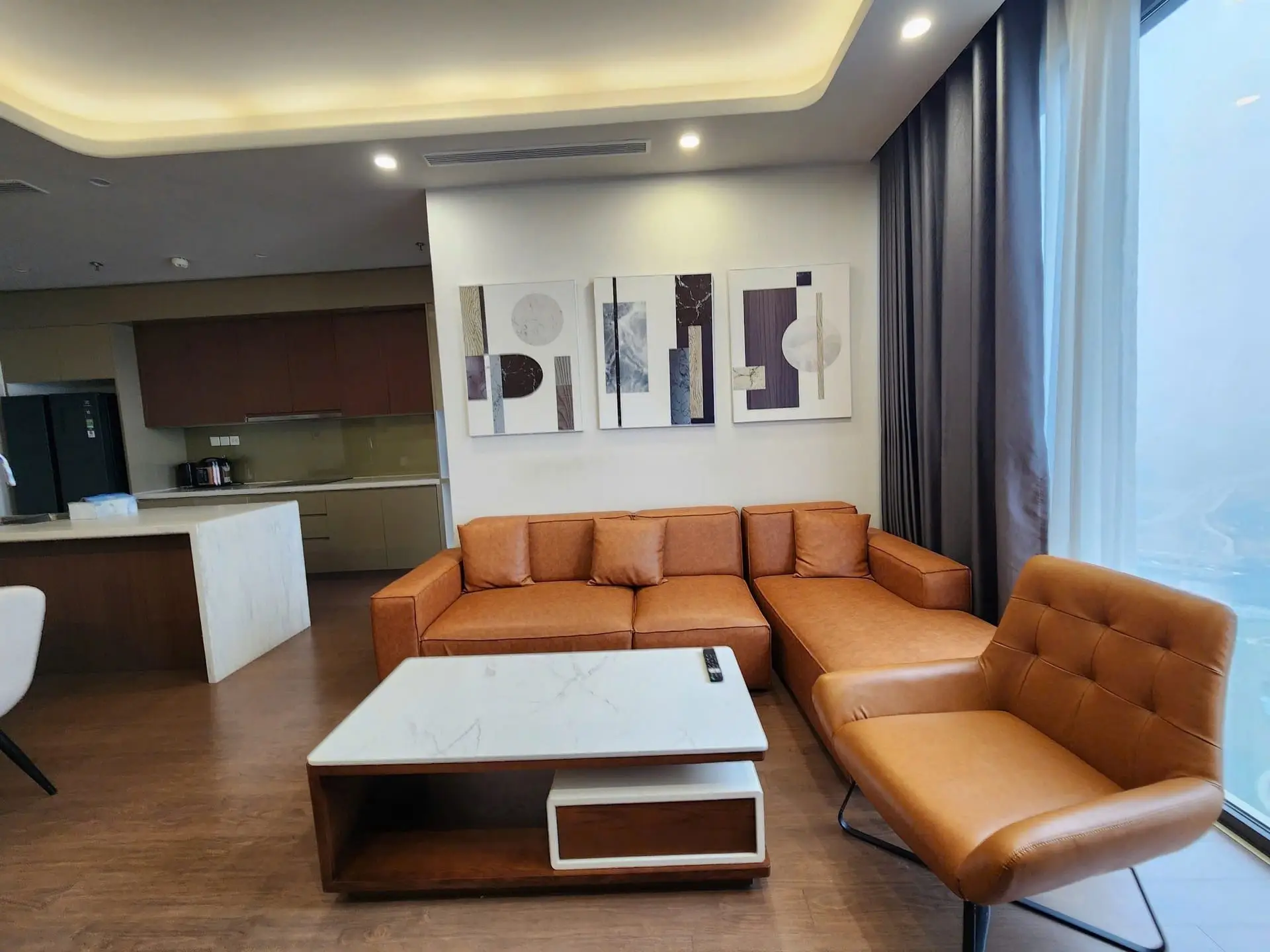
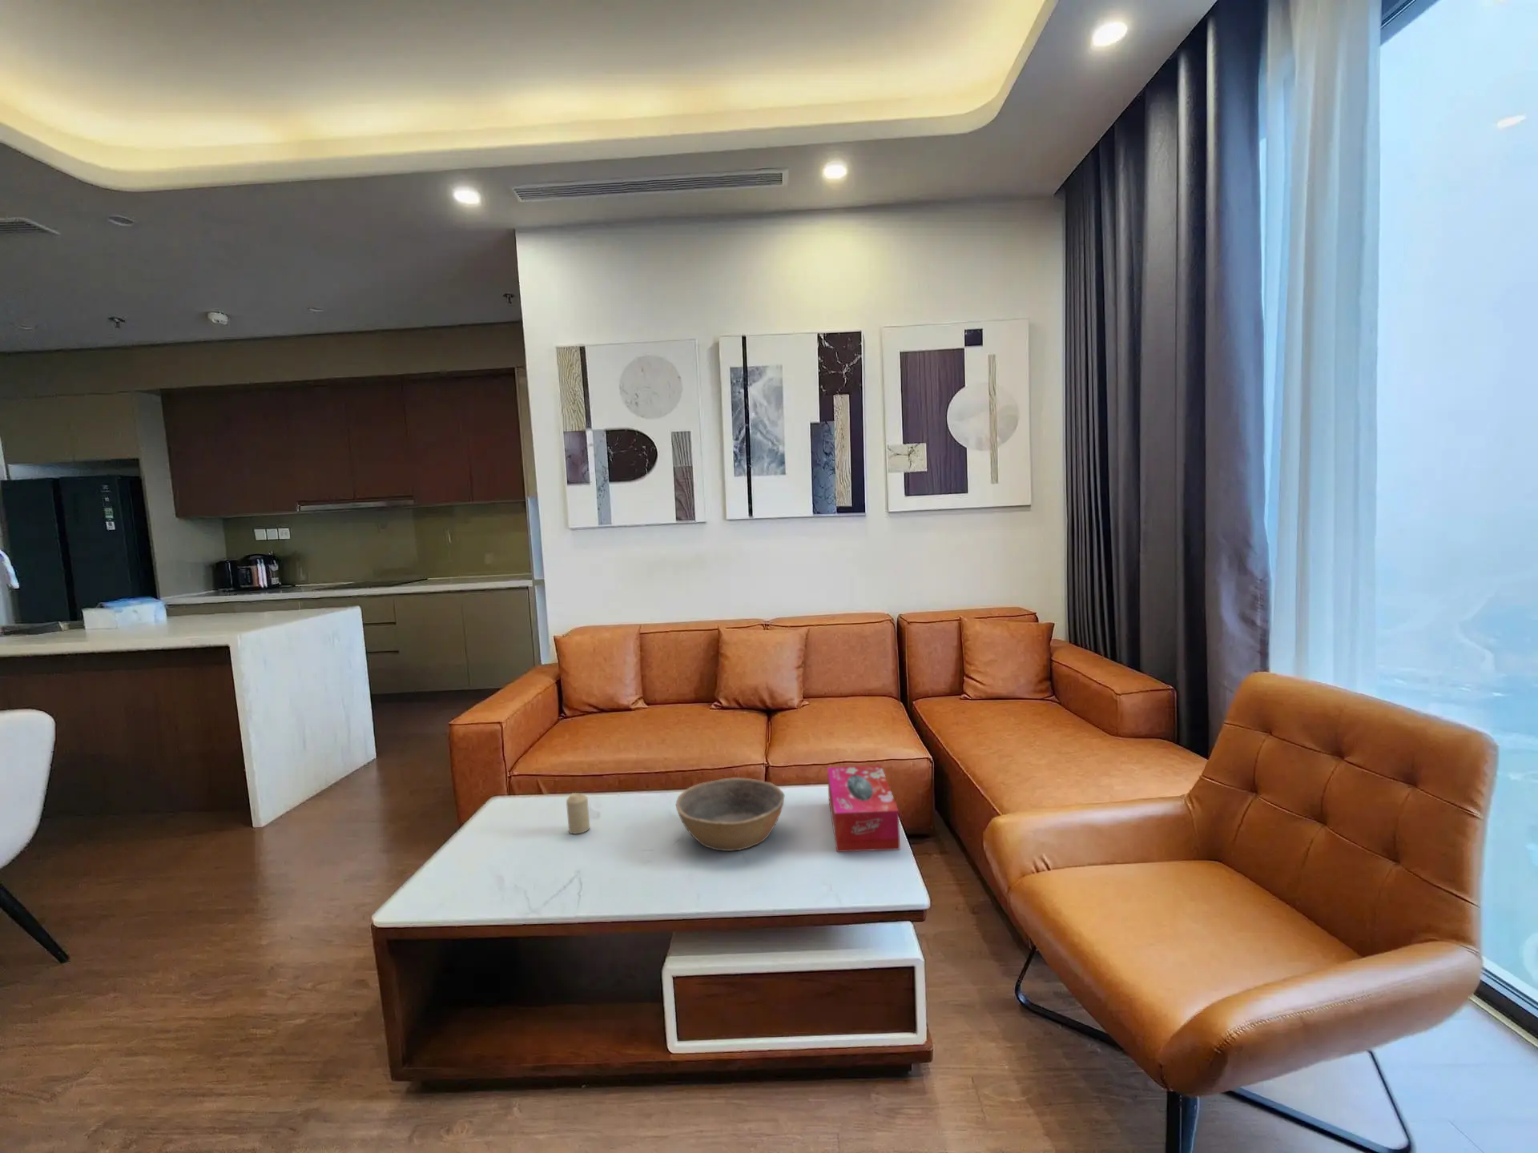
+ tissue box [827,764,900,853]
+ bowl [676,776,785,851]
+ candle [566,792,590,834]
